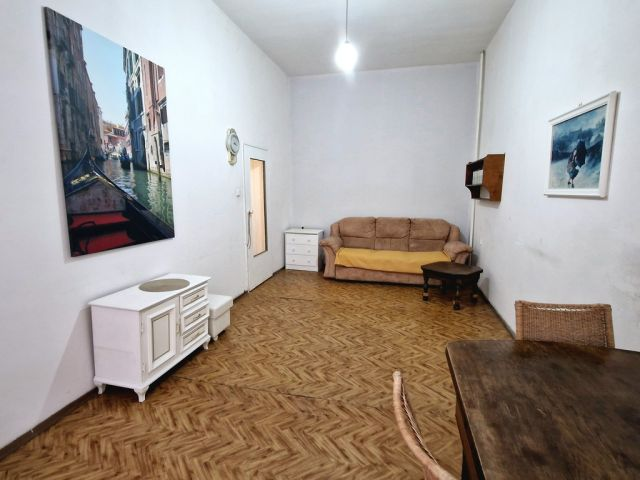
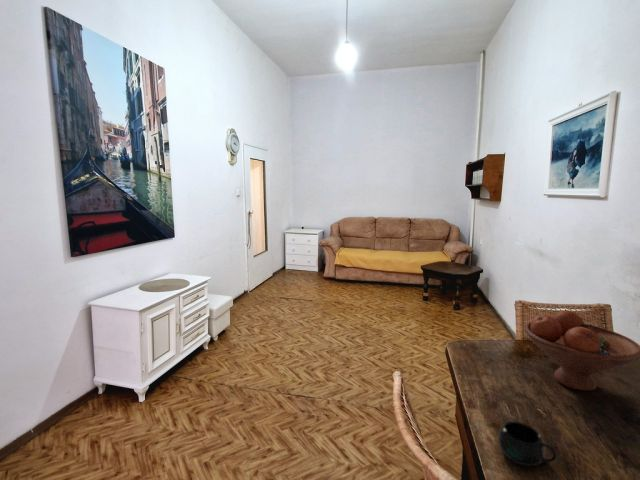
+ mug [497,420,558,467]
+ fruit bowl [523,309,640,392]
